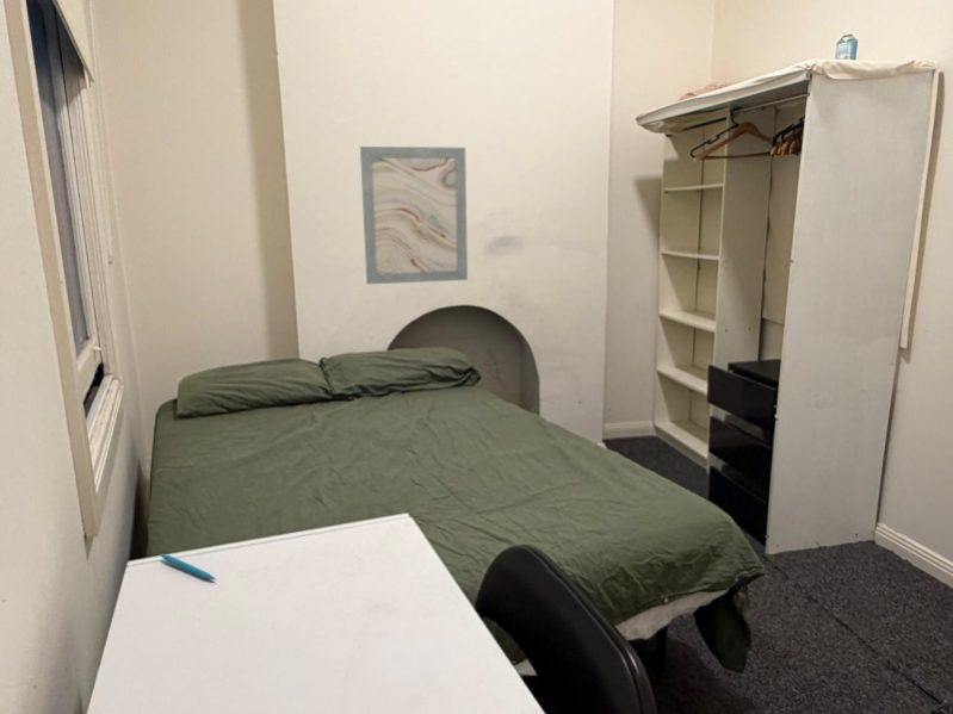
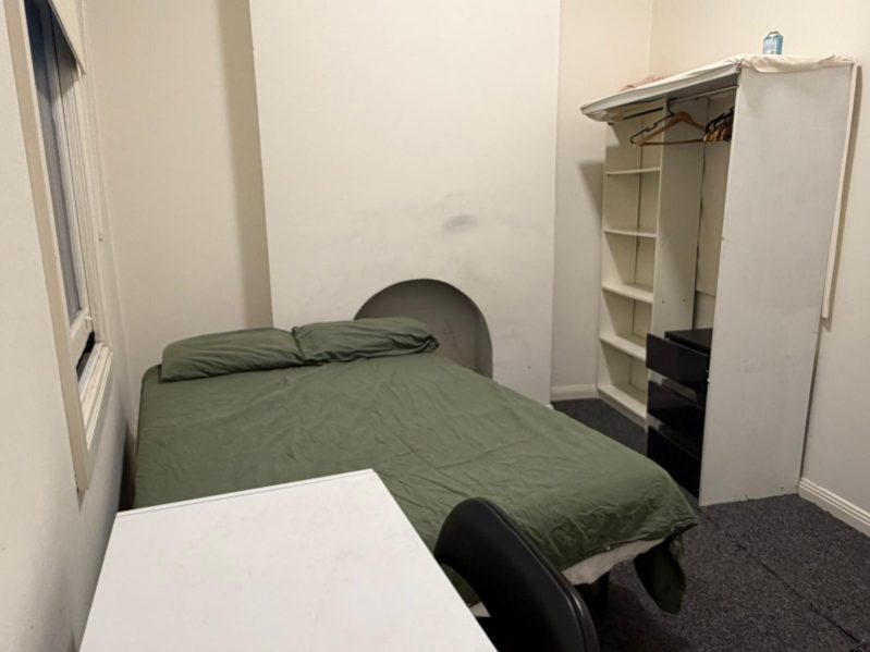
- wall art [359,145,469,285]
- pen [160,553,216,580]
